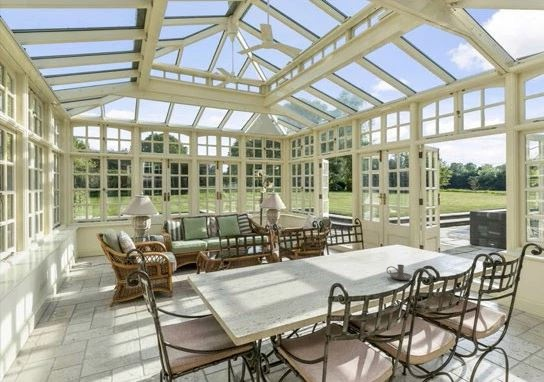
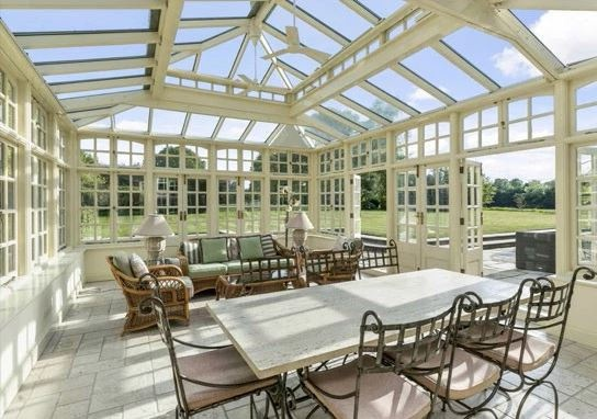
- candle holder [386,263,413,281]
